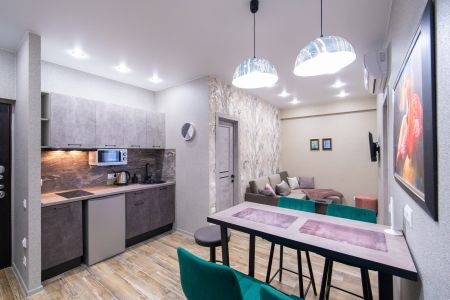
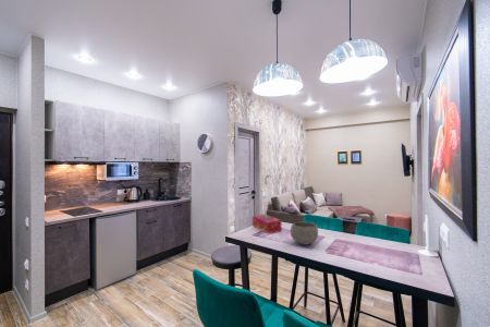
+ bowl [290,220,319,245]
+ tissue box [252,214,282,234]
